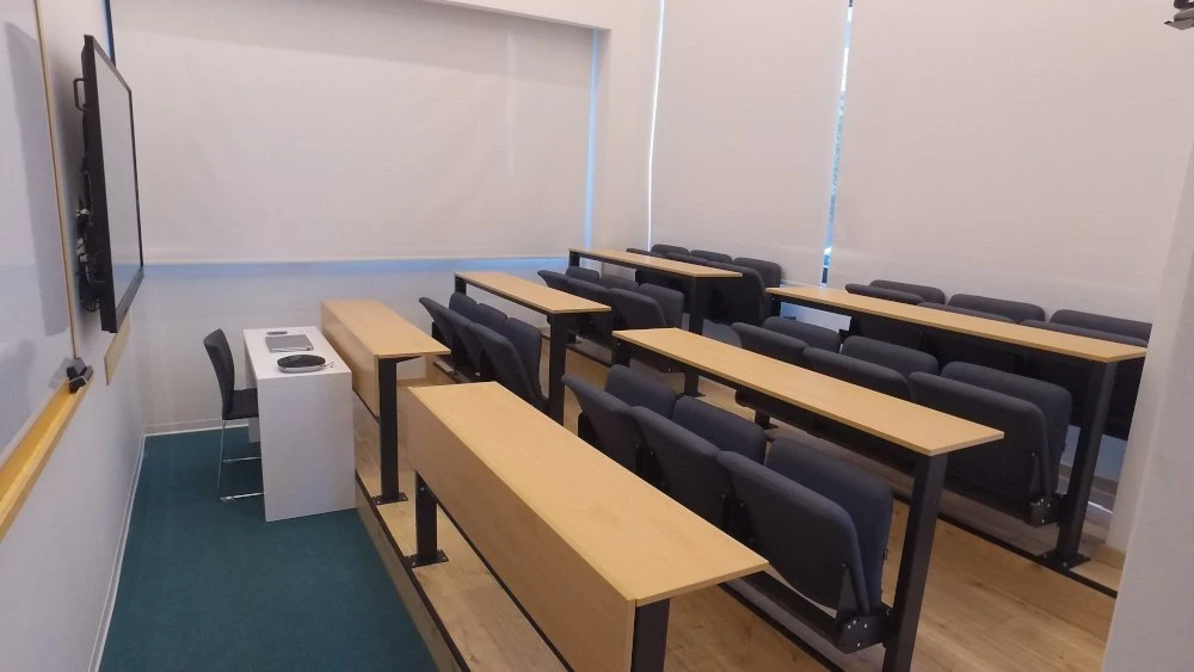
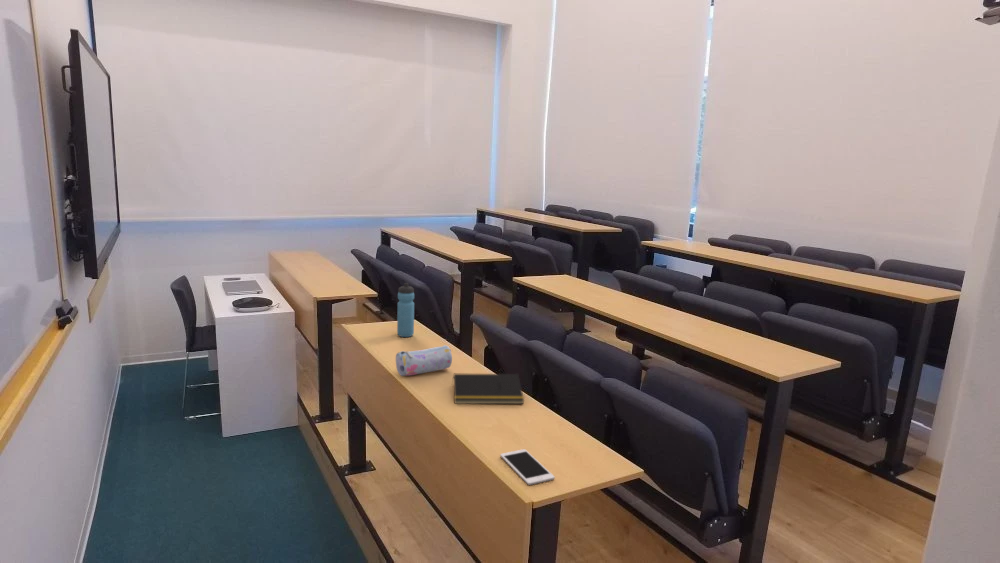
+ water bottle [396,282,415,338]
+ pencil case [395,344,453,377]
+ notepad [450,373,525,405]
+ cell phone [499,448,556,486]
